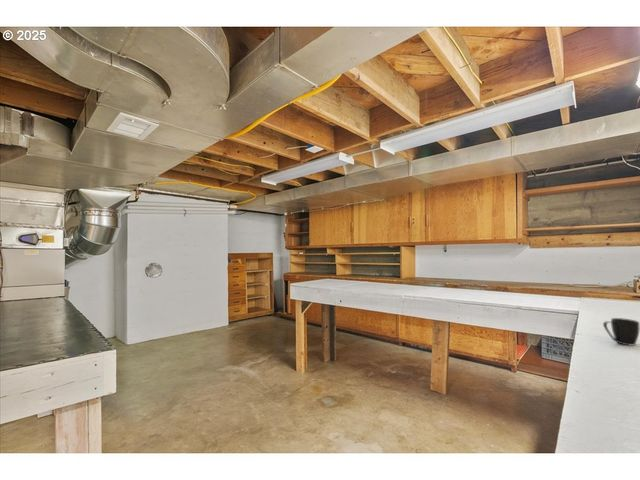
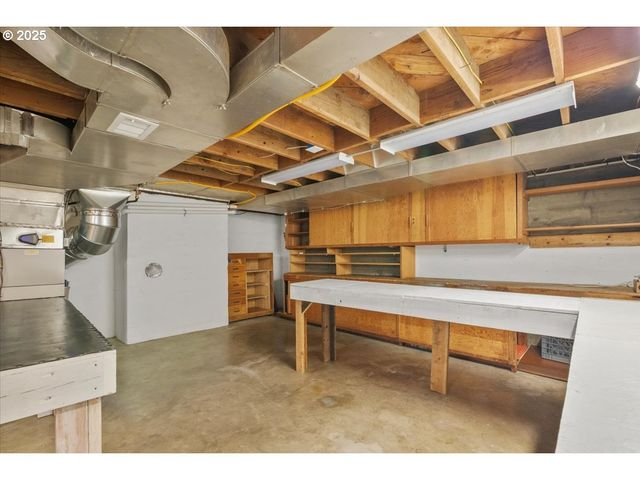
- mug [602,317,640,347]
